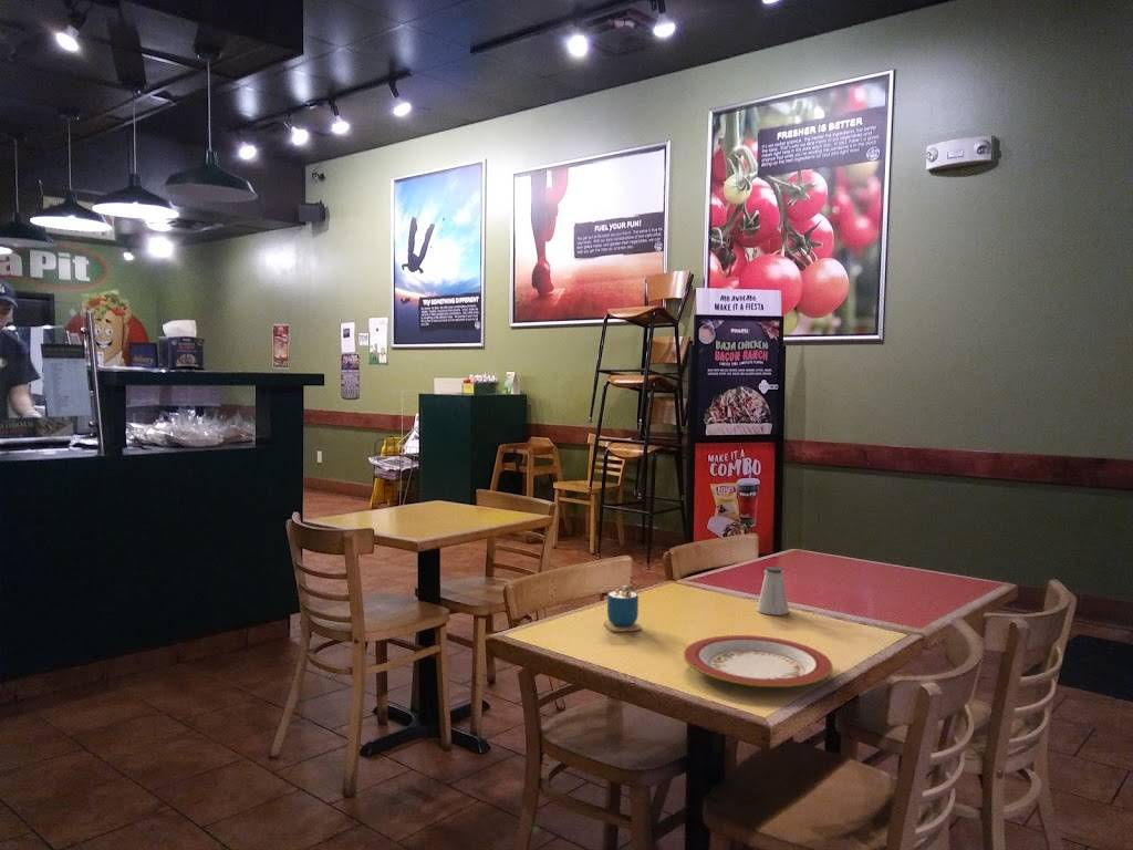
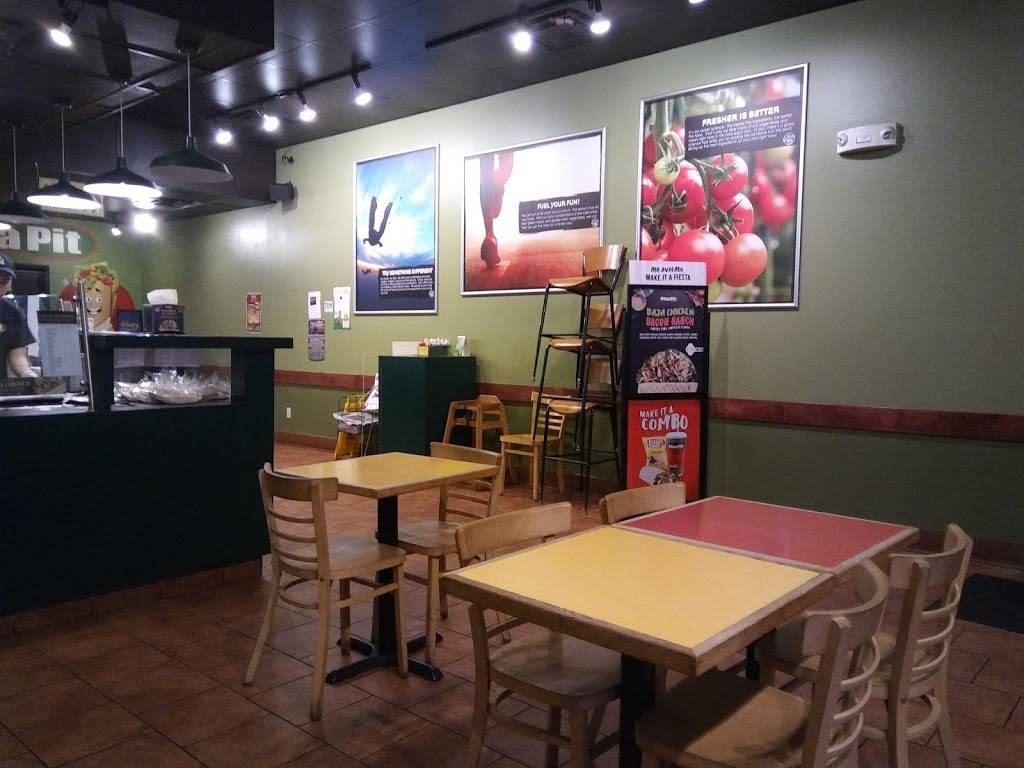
- cup [603,573,643,633]
- saltshaker [756,566,790,616]
- plate [683,634,833,688]
